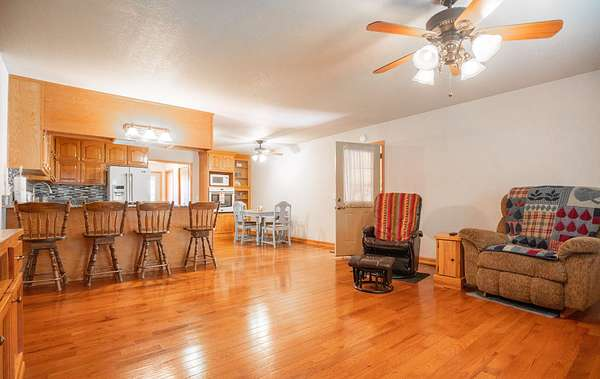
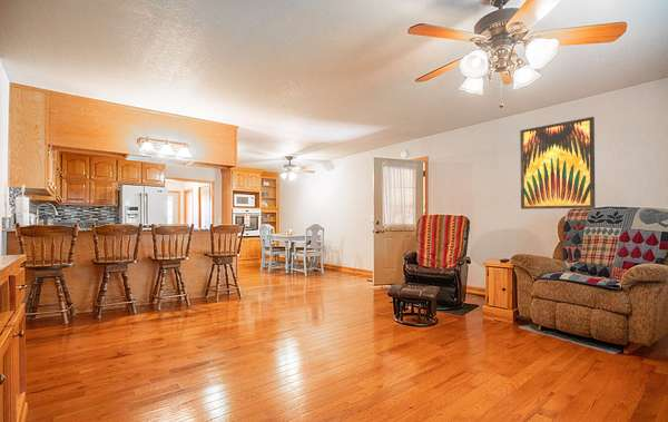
+ wall art [519,116,596,210]
